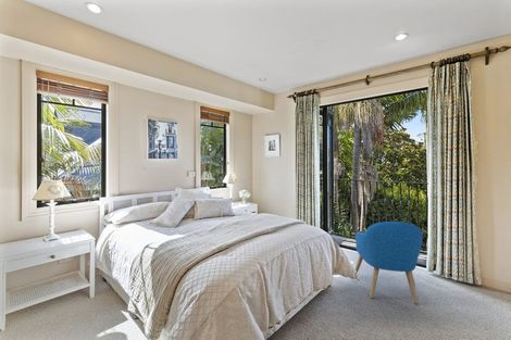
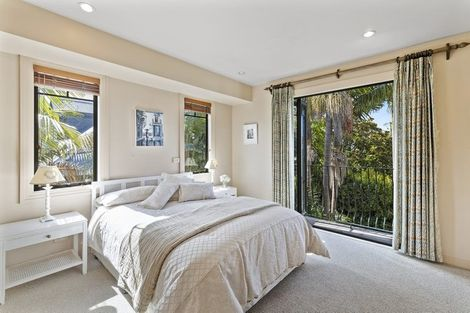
- armchair [354,221,424,305]
